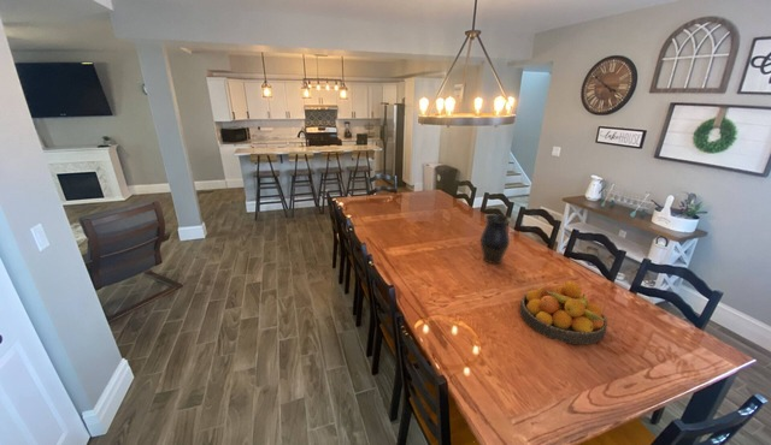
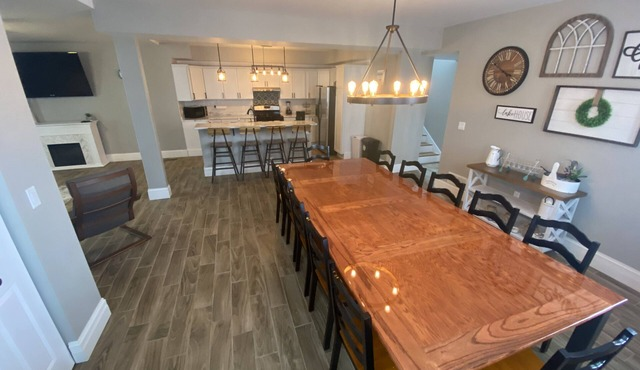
- vase [479,213,512,265]
- fruit bowl [519,280,610,345]
